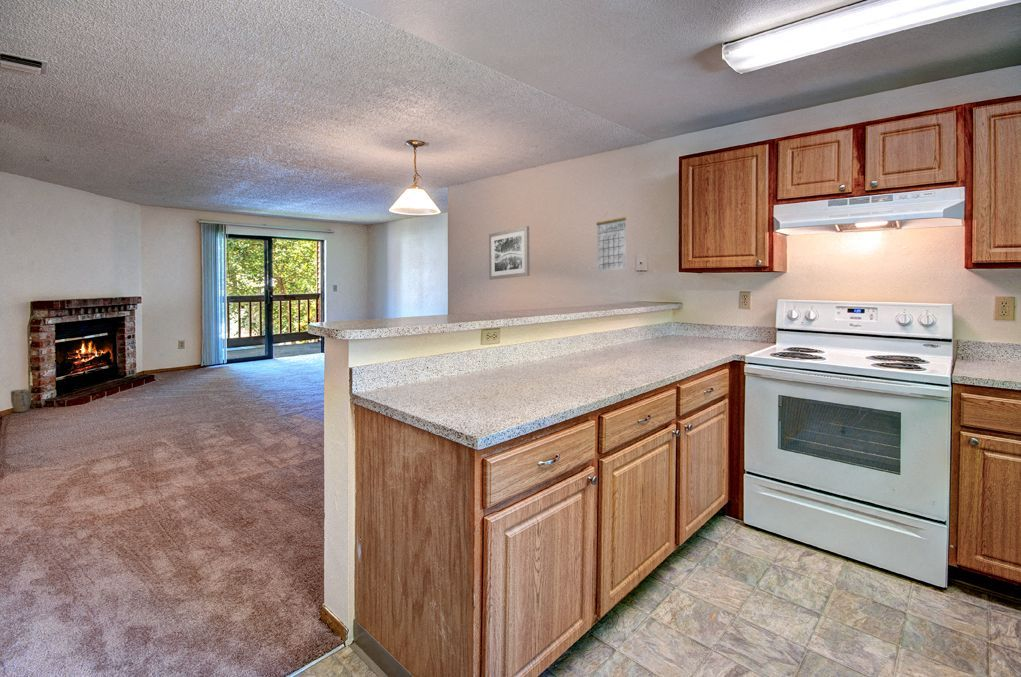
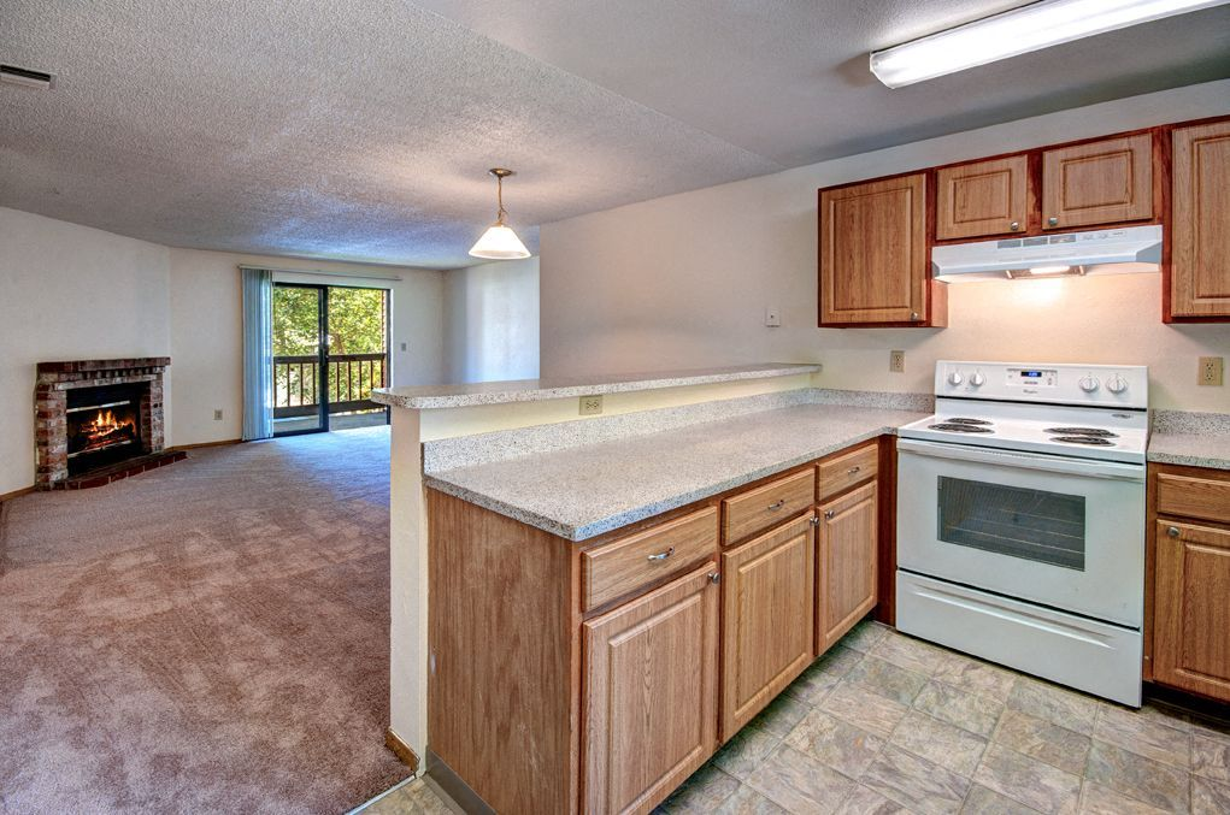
- wall art [488,225,531,281]
- calendar [595,212,628,273]
- plant pot [10,388,32,413]
